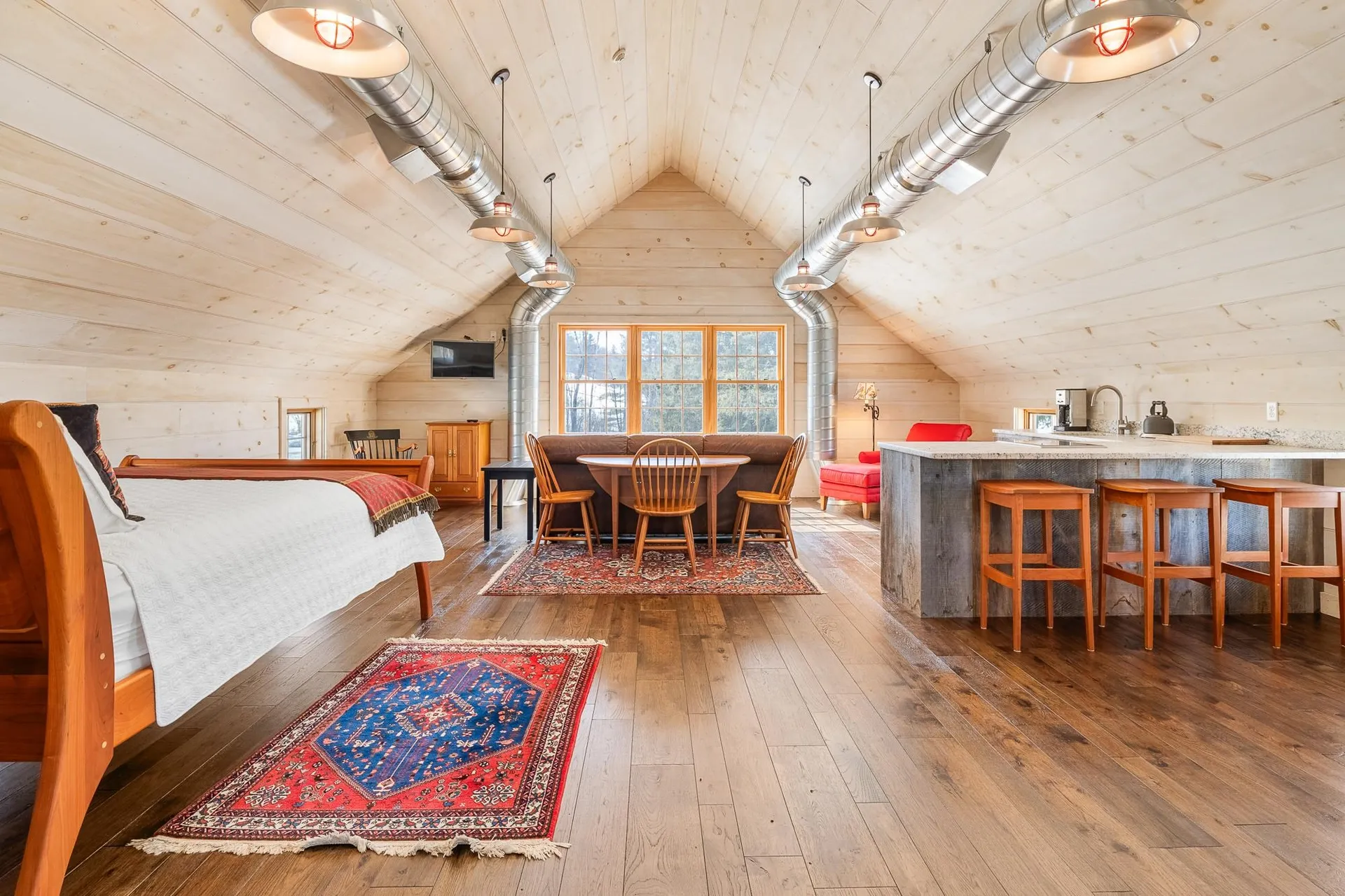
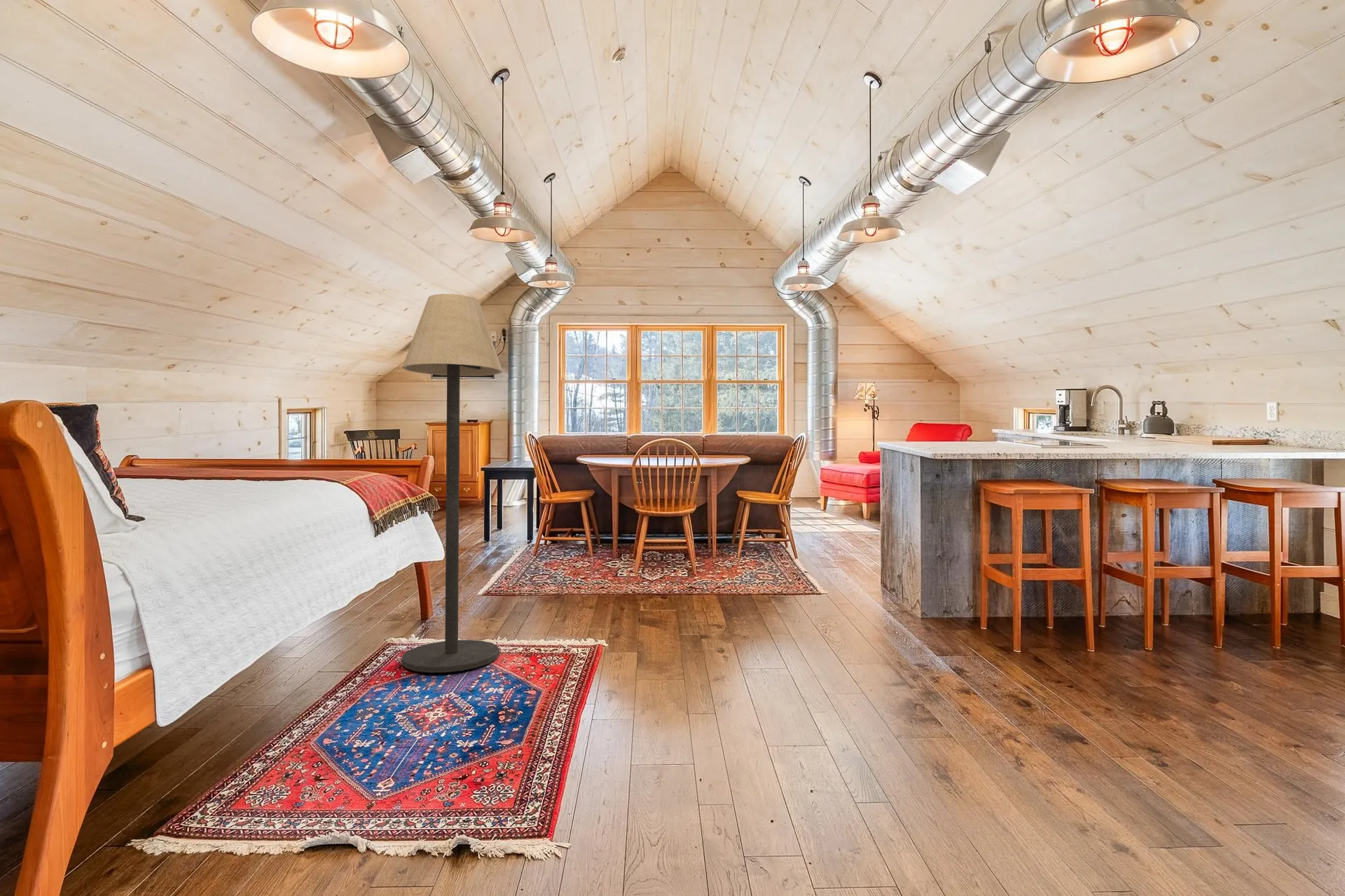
+ floor lamp [401,294,503,673]
